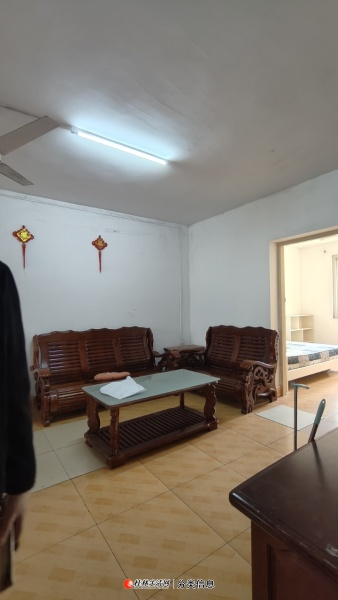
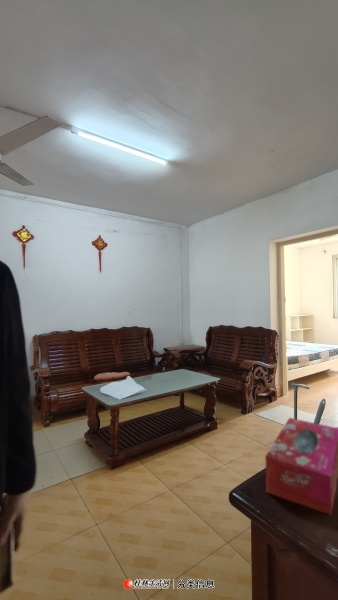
+ tissue box [264,417,338,516]
